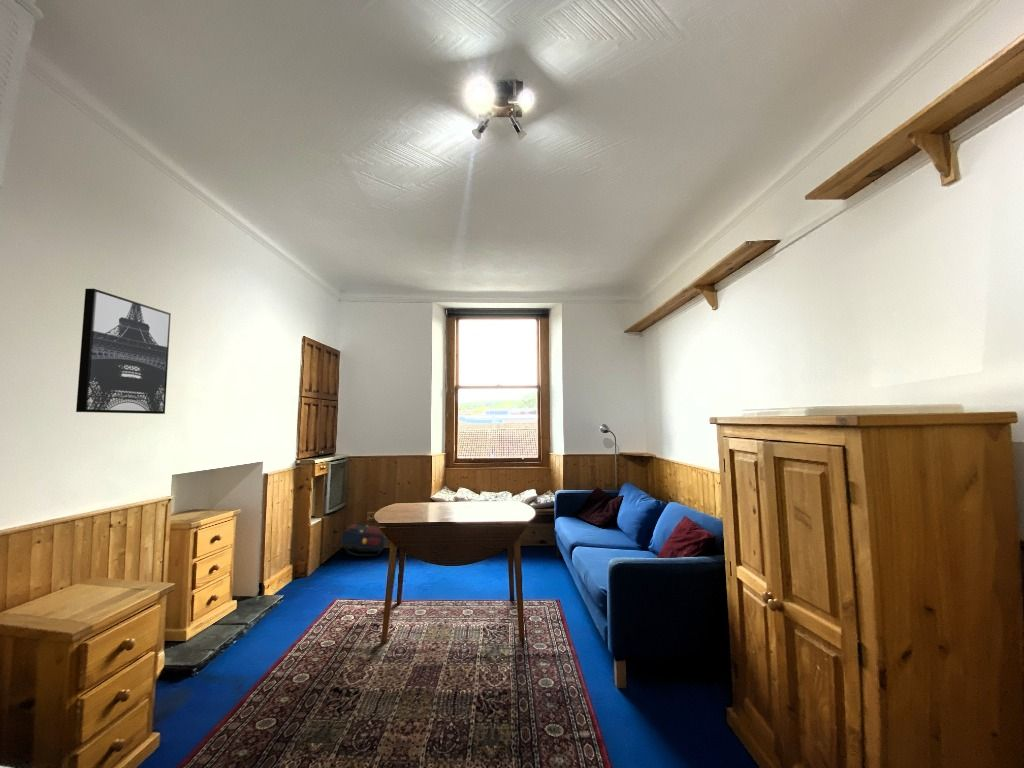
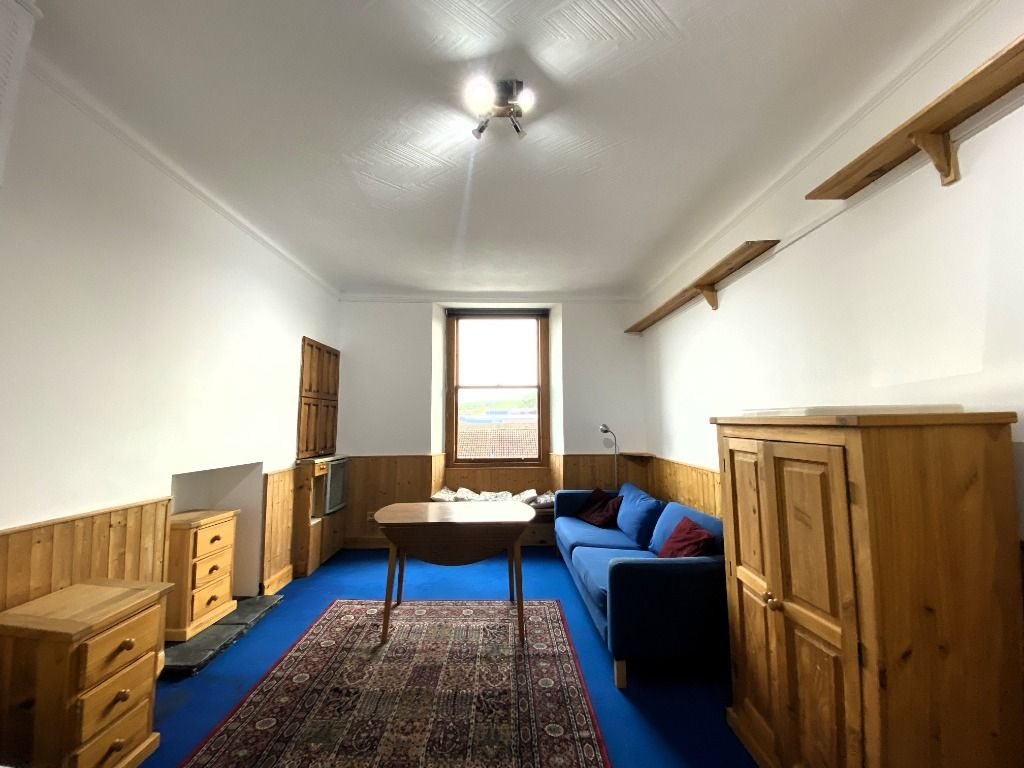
- satchel [340,523,389,557]
- wall art [75,288,172,415]
